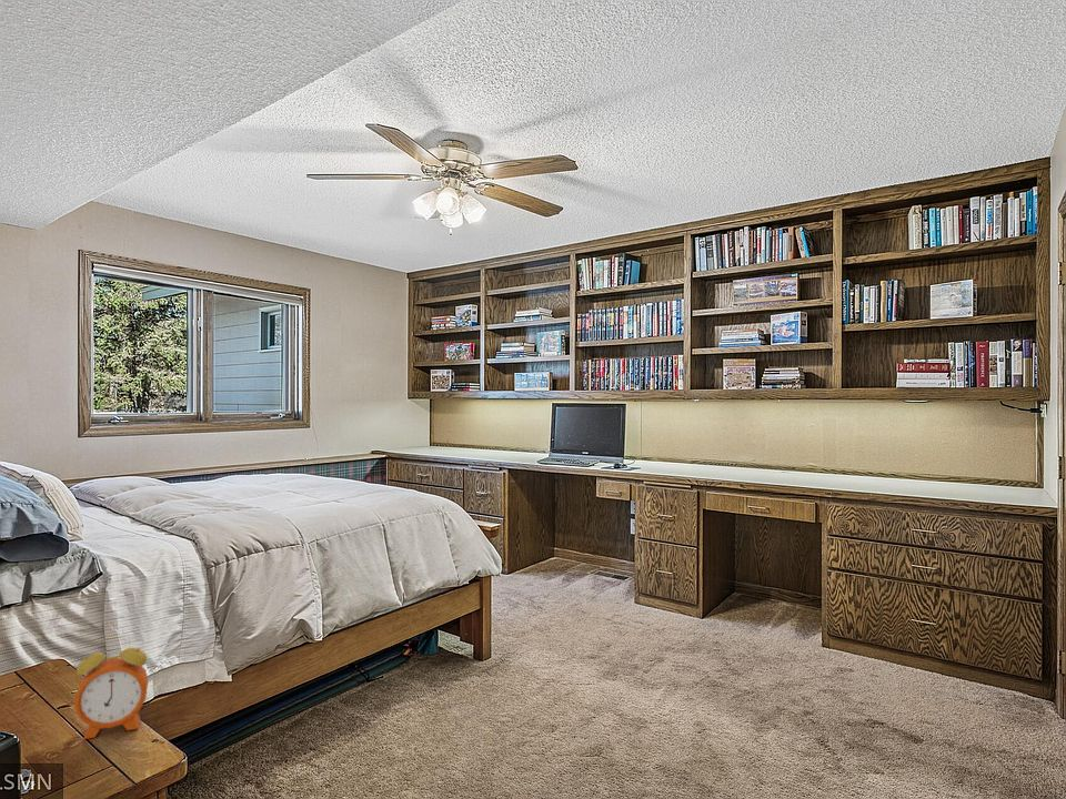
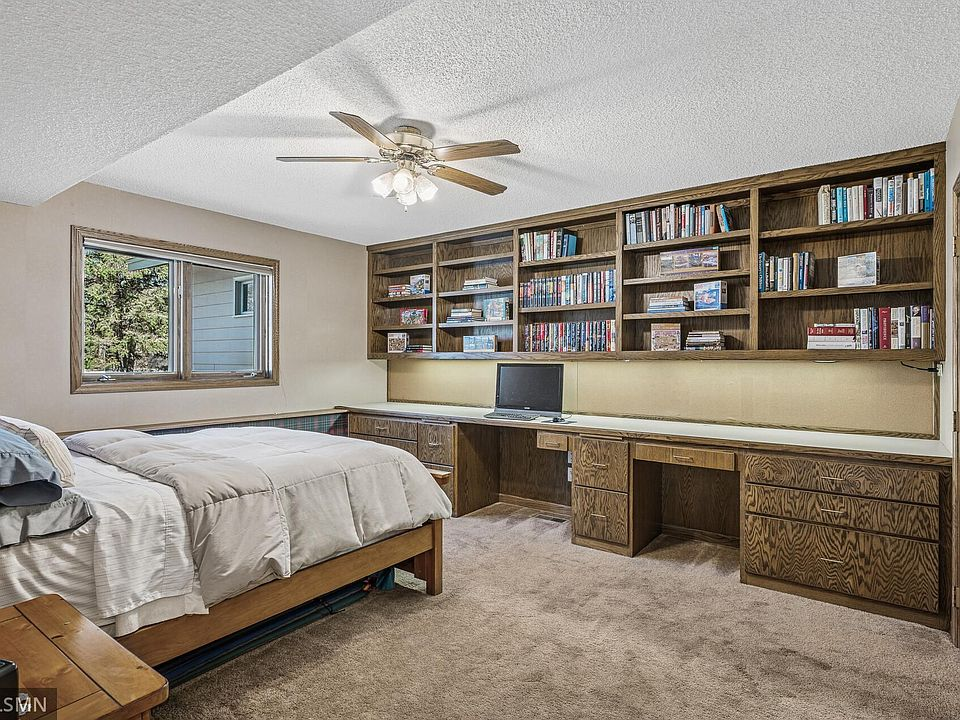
- alarm clock [73,635,150,740]
